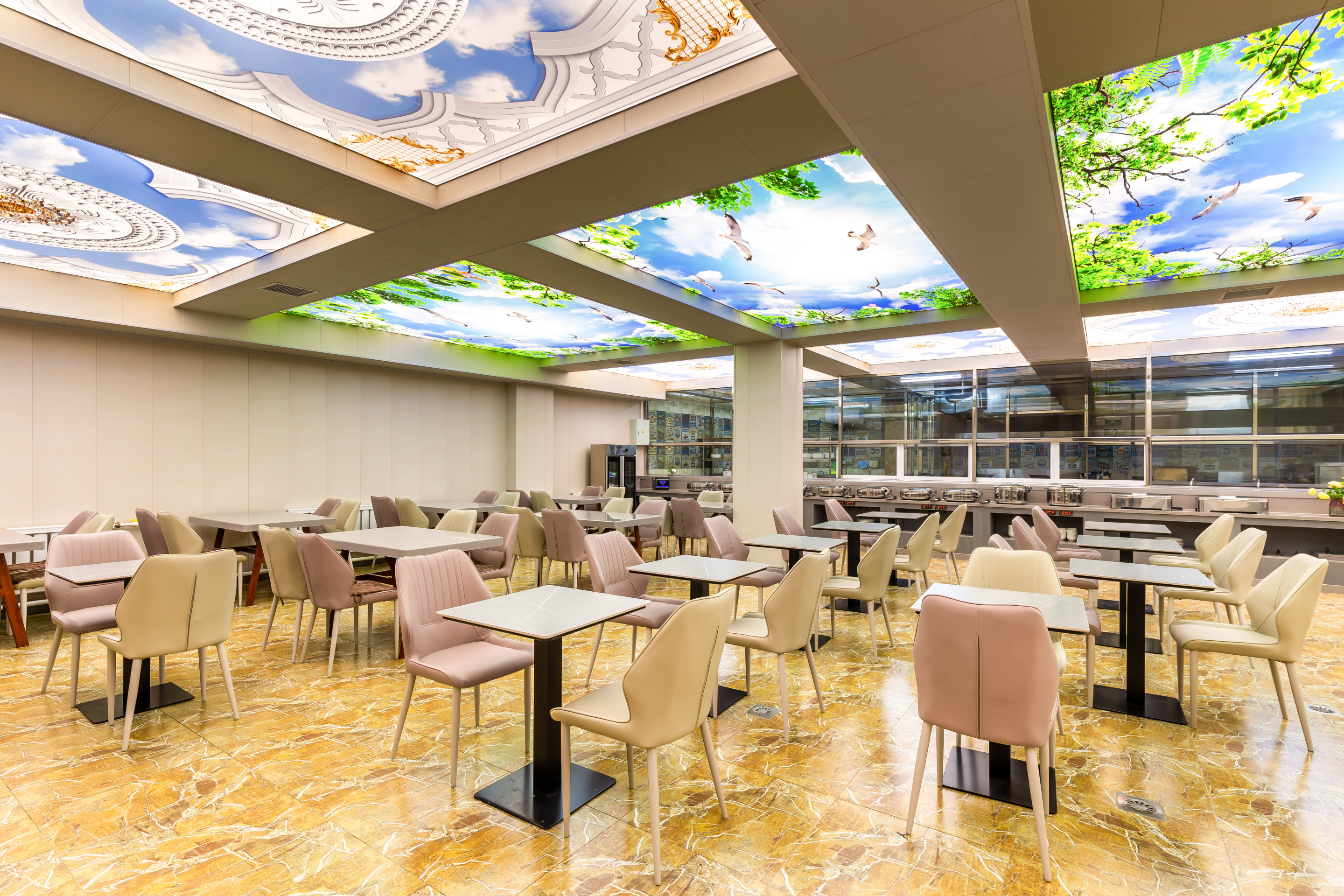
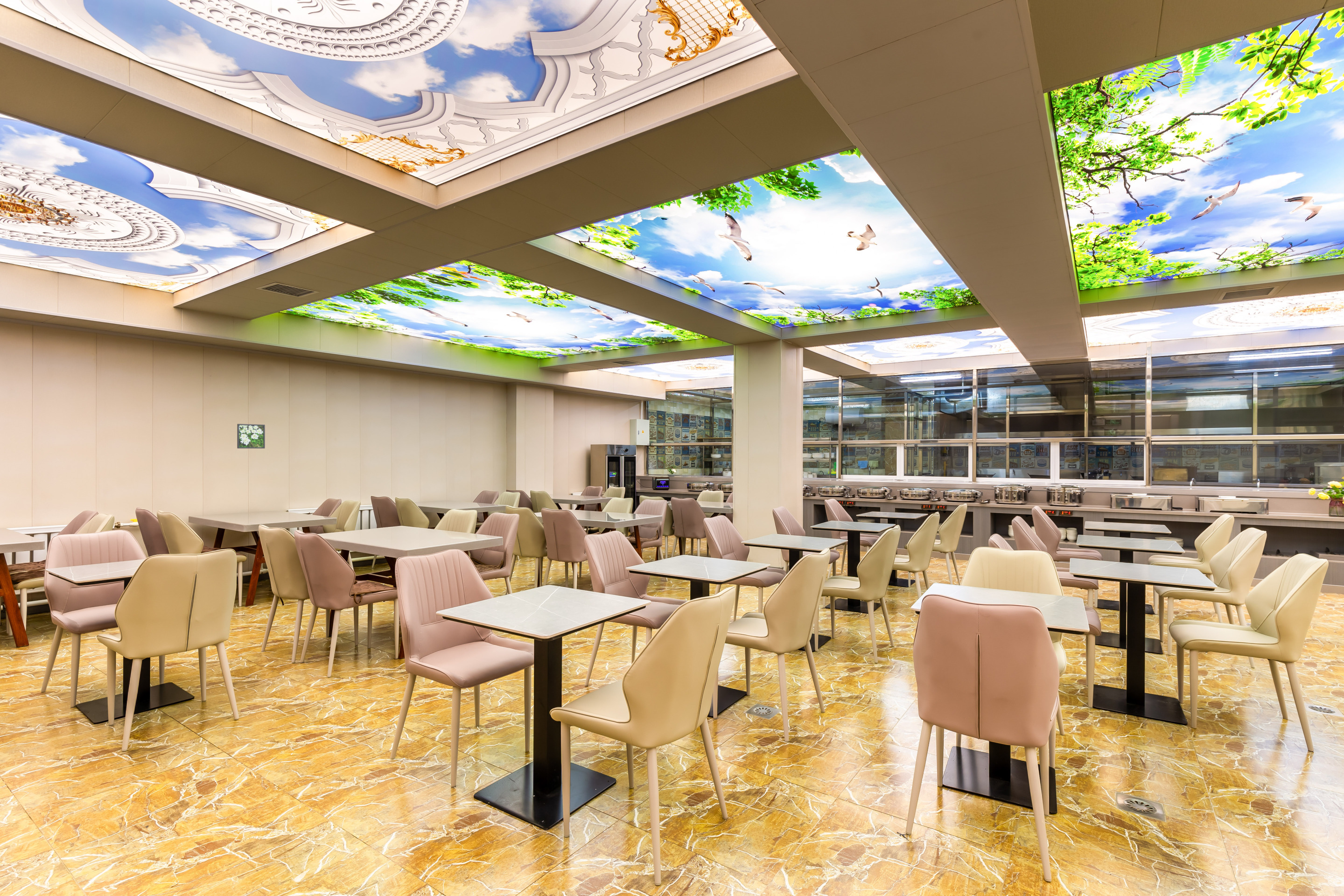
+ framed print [237,423,266,449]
